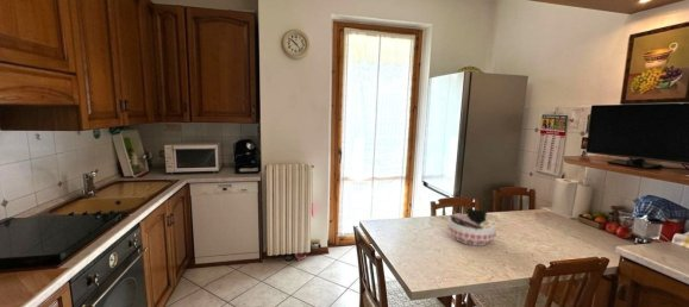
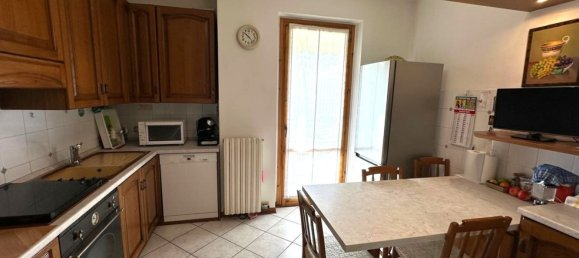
- bowl [446,207,497,248]
